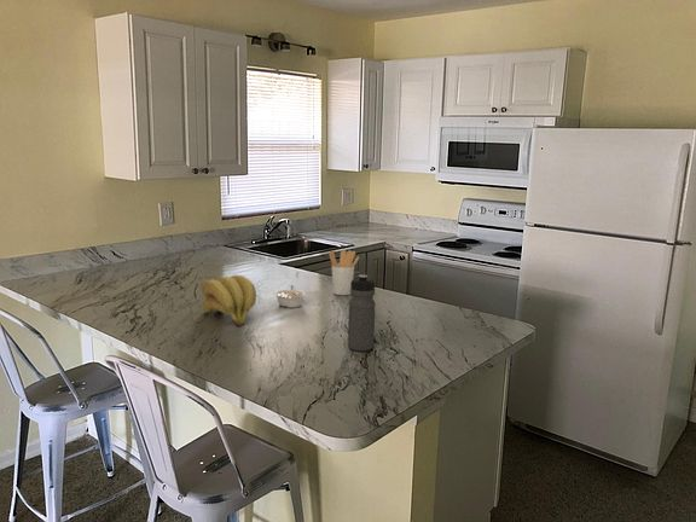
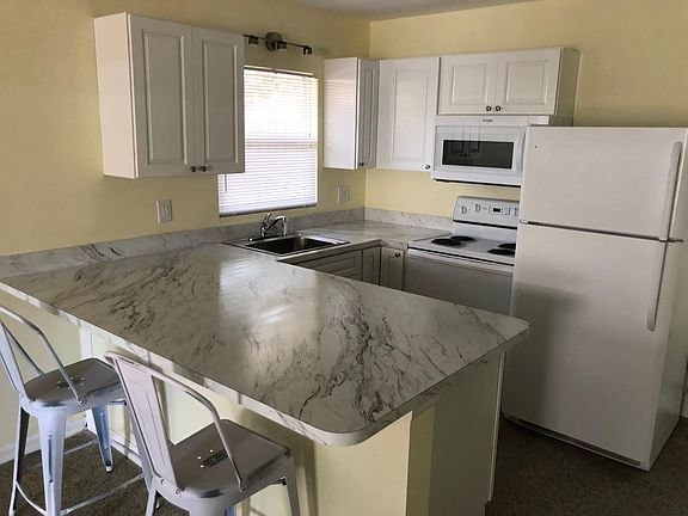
- legume [273,284,307,309]
- utensil holder [329,249,360,296]
- water bottle [347,273,377,353]
- banana bunch [201,274,257,327]
